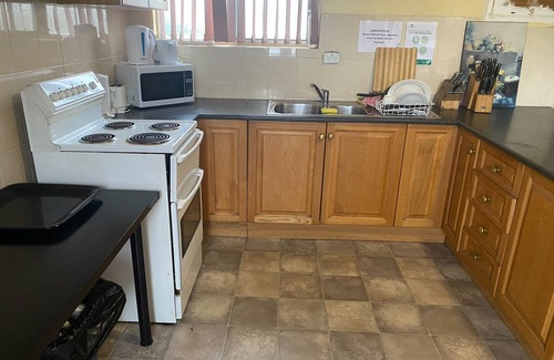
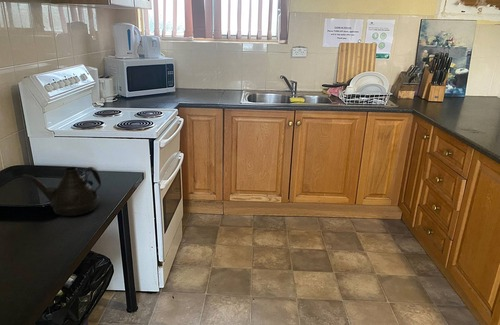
+ teapot [20,166,102,217]
